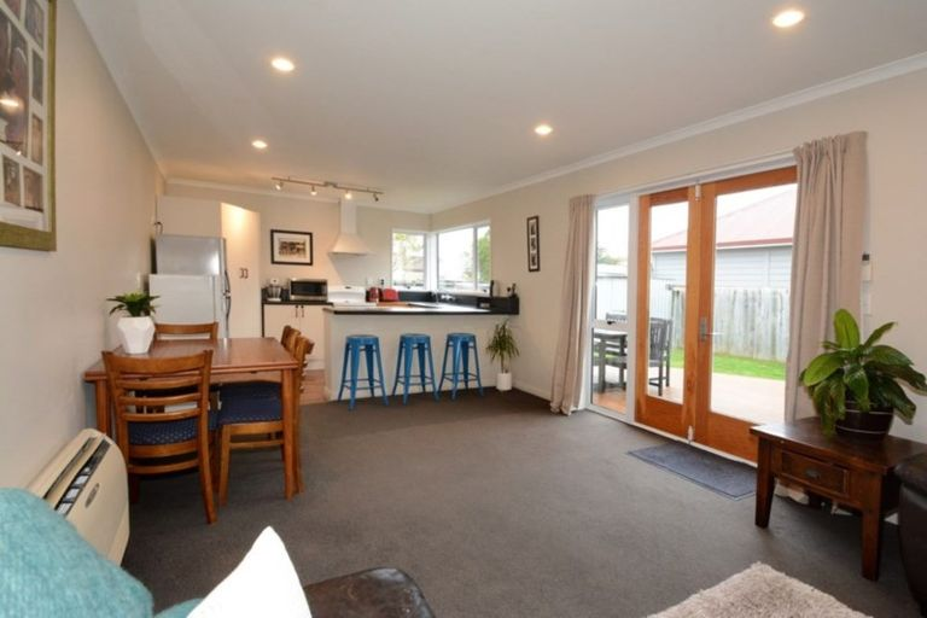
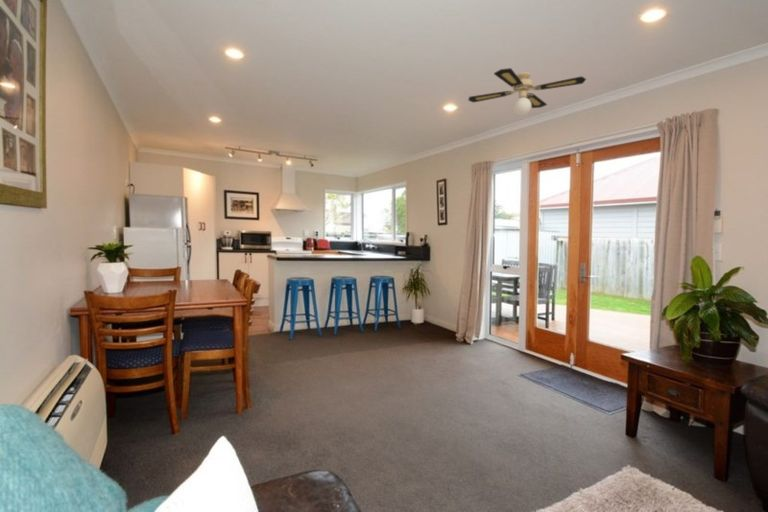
+ ceiling fan [467,67,587,117]
